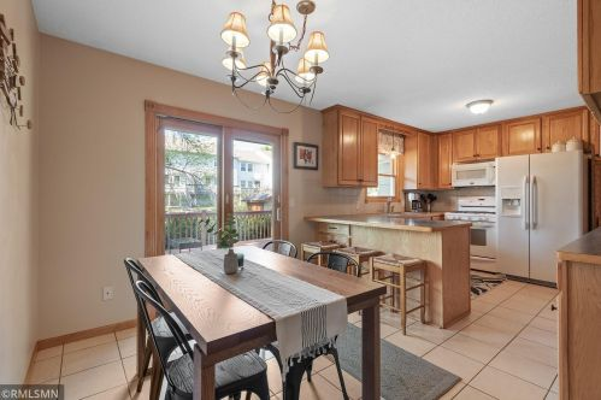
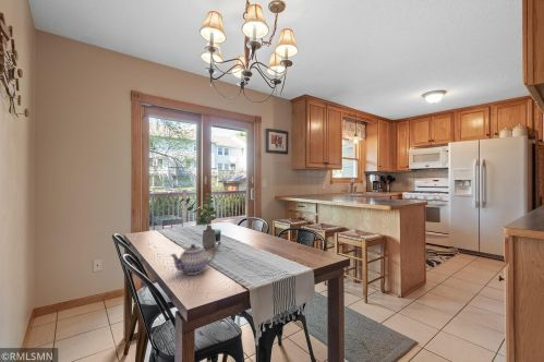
+ teapot [169,243,216,276]
